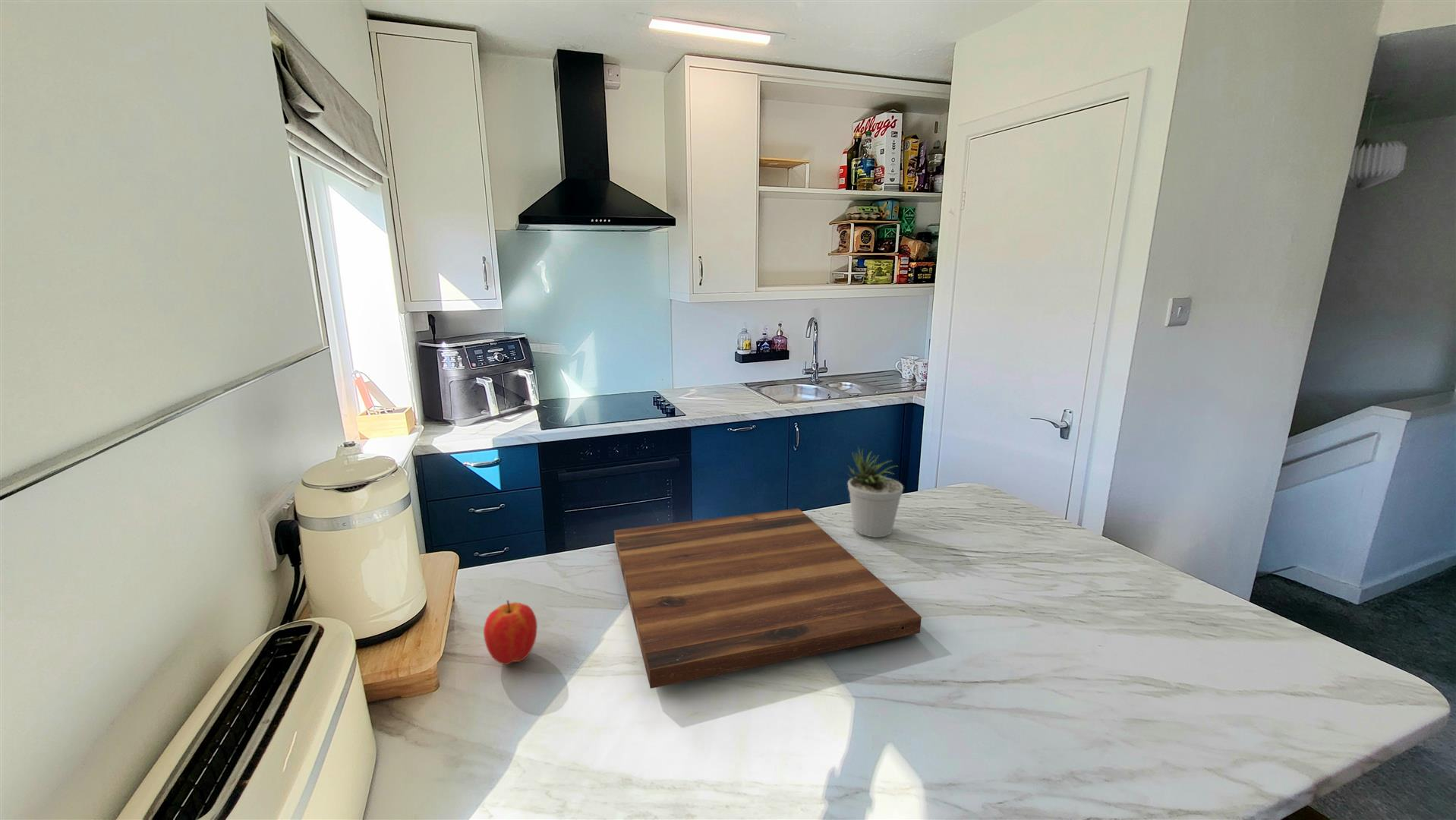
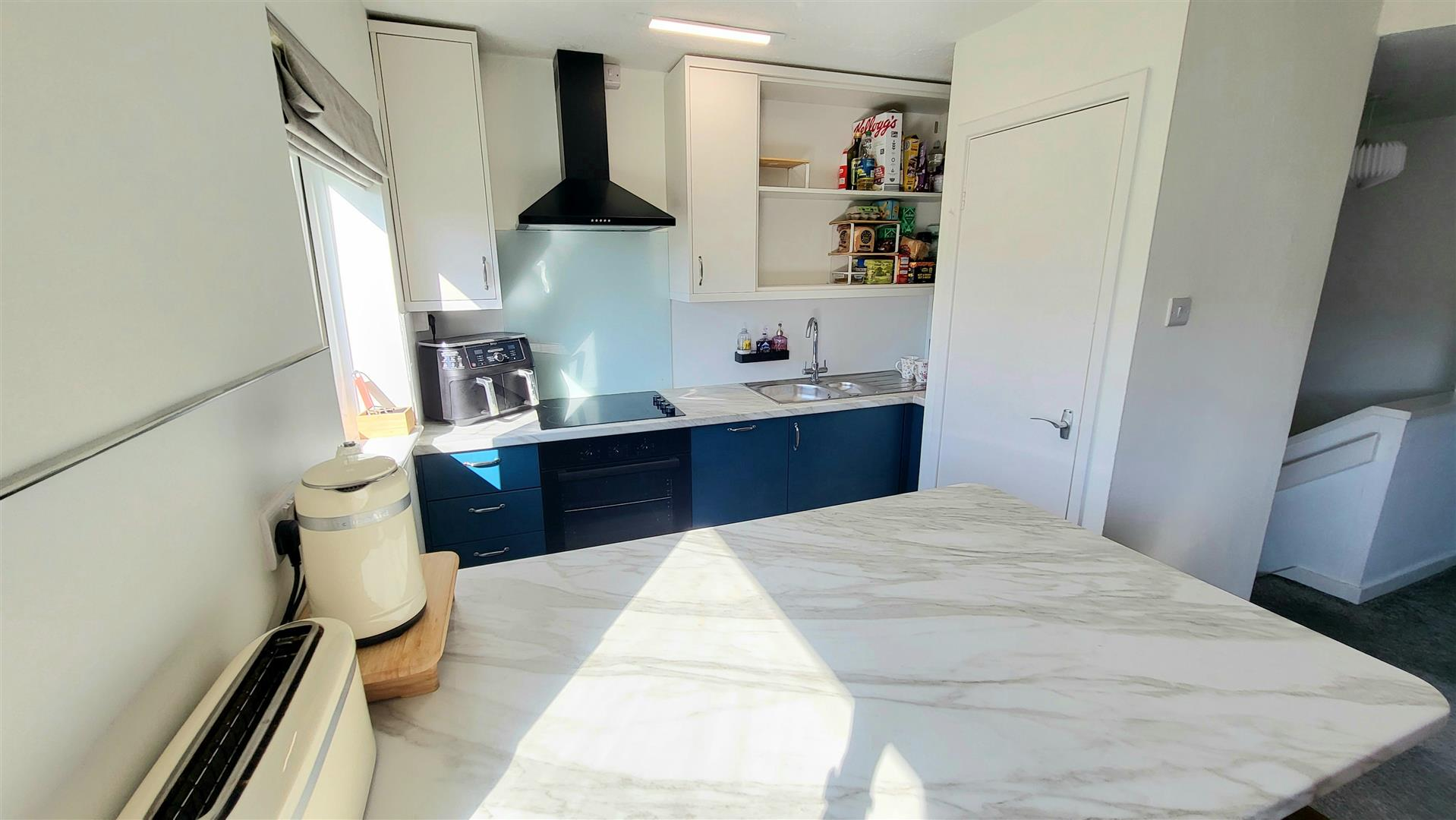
- cutting board [613,507,922,689]
- potted plant [845,446,904,538]
- apple [483,599,537,665]
